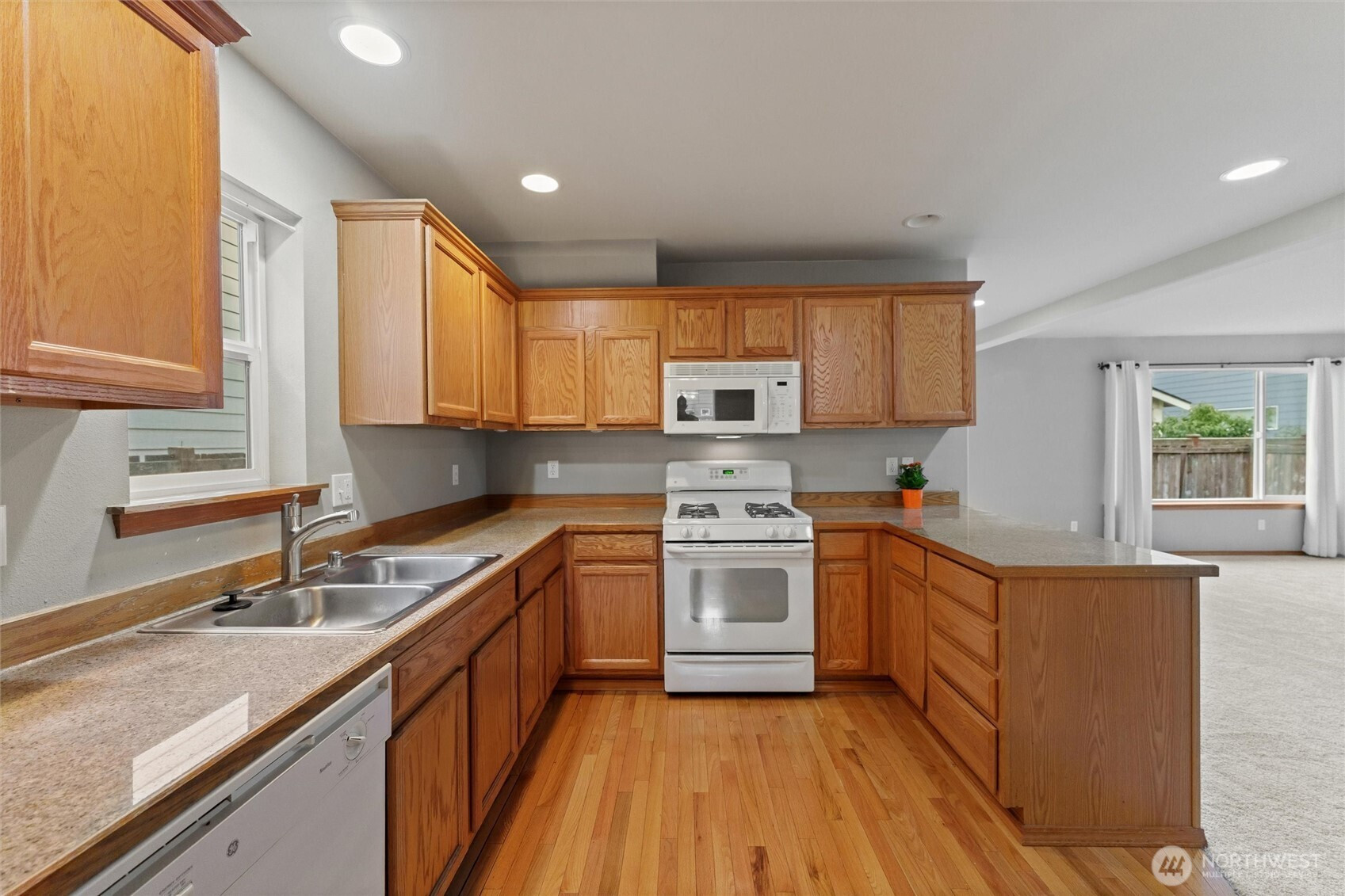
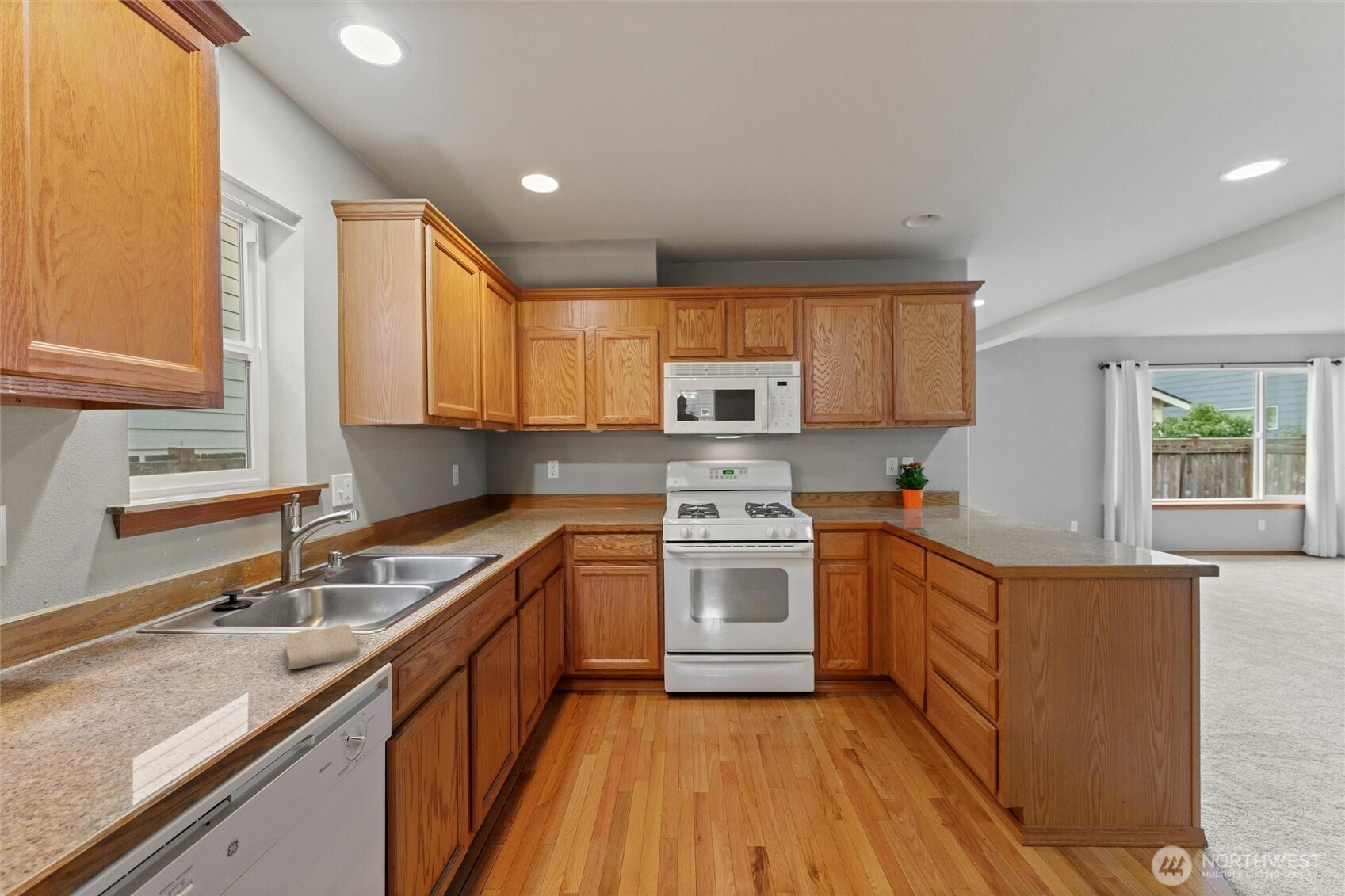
+ washcloth [284,623,361,670]
